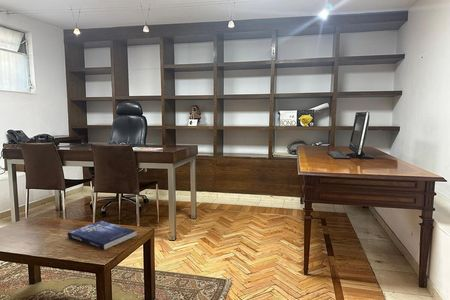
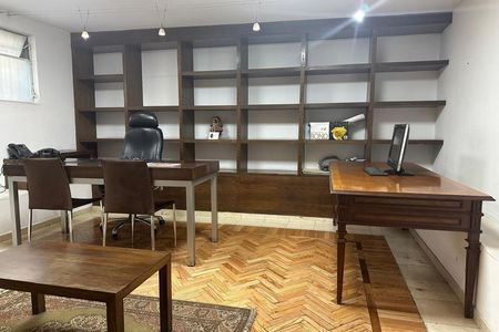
- book [66,220,138,250]
